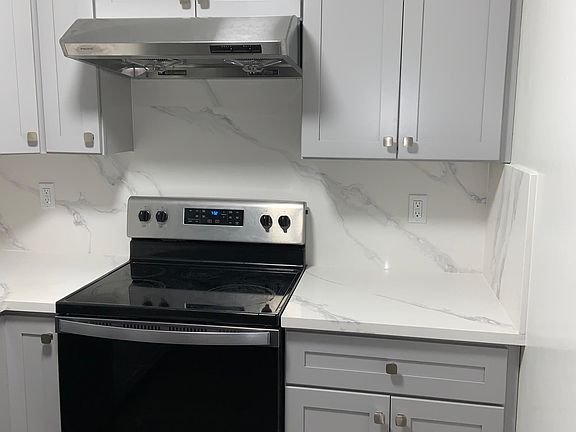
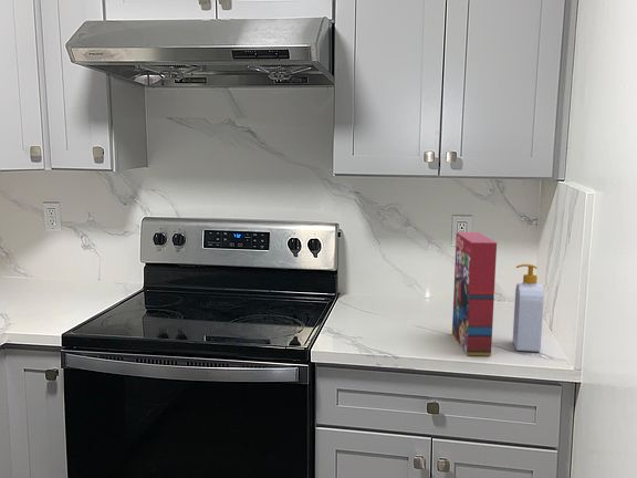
+ cereal box [451,231,498,356]
+ soap bottle [512,263,544,353]
